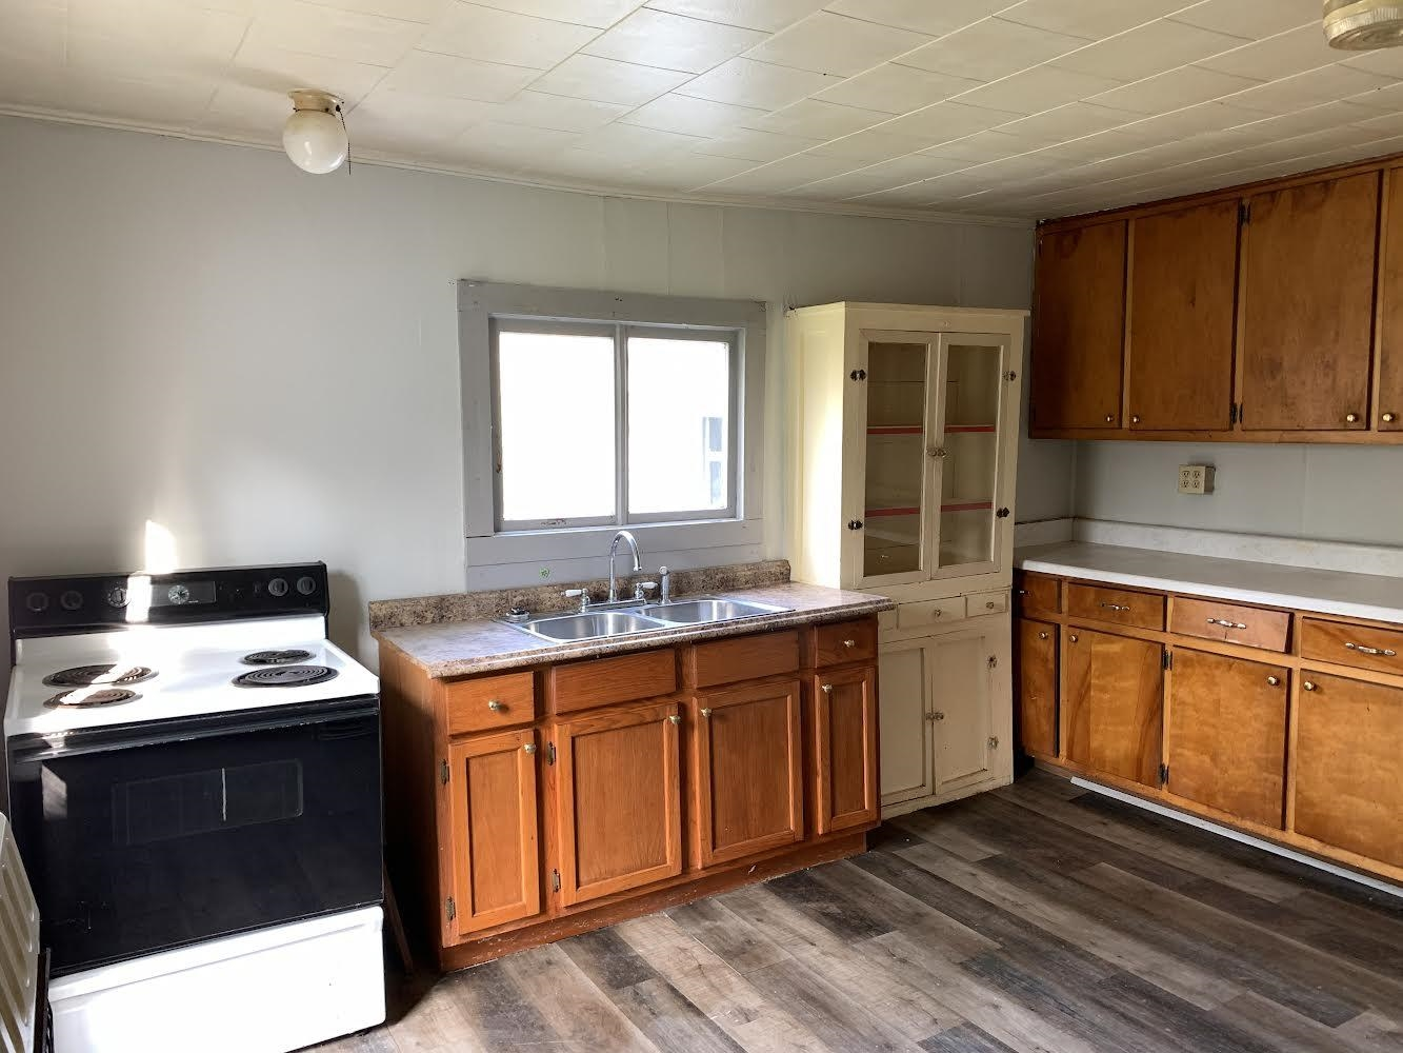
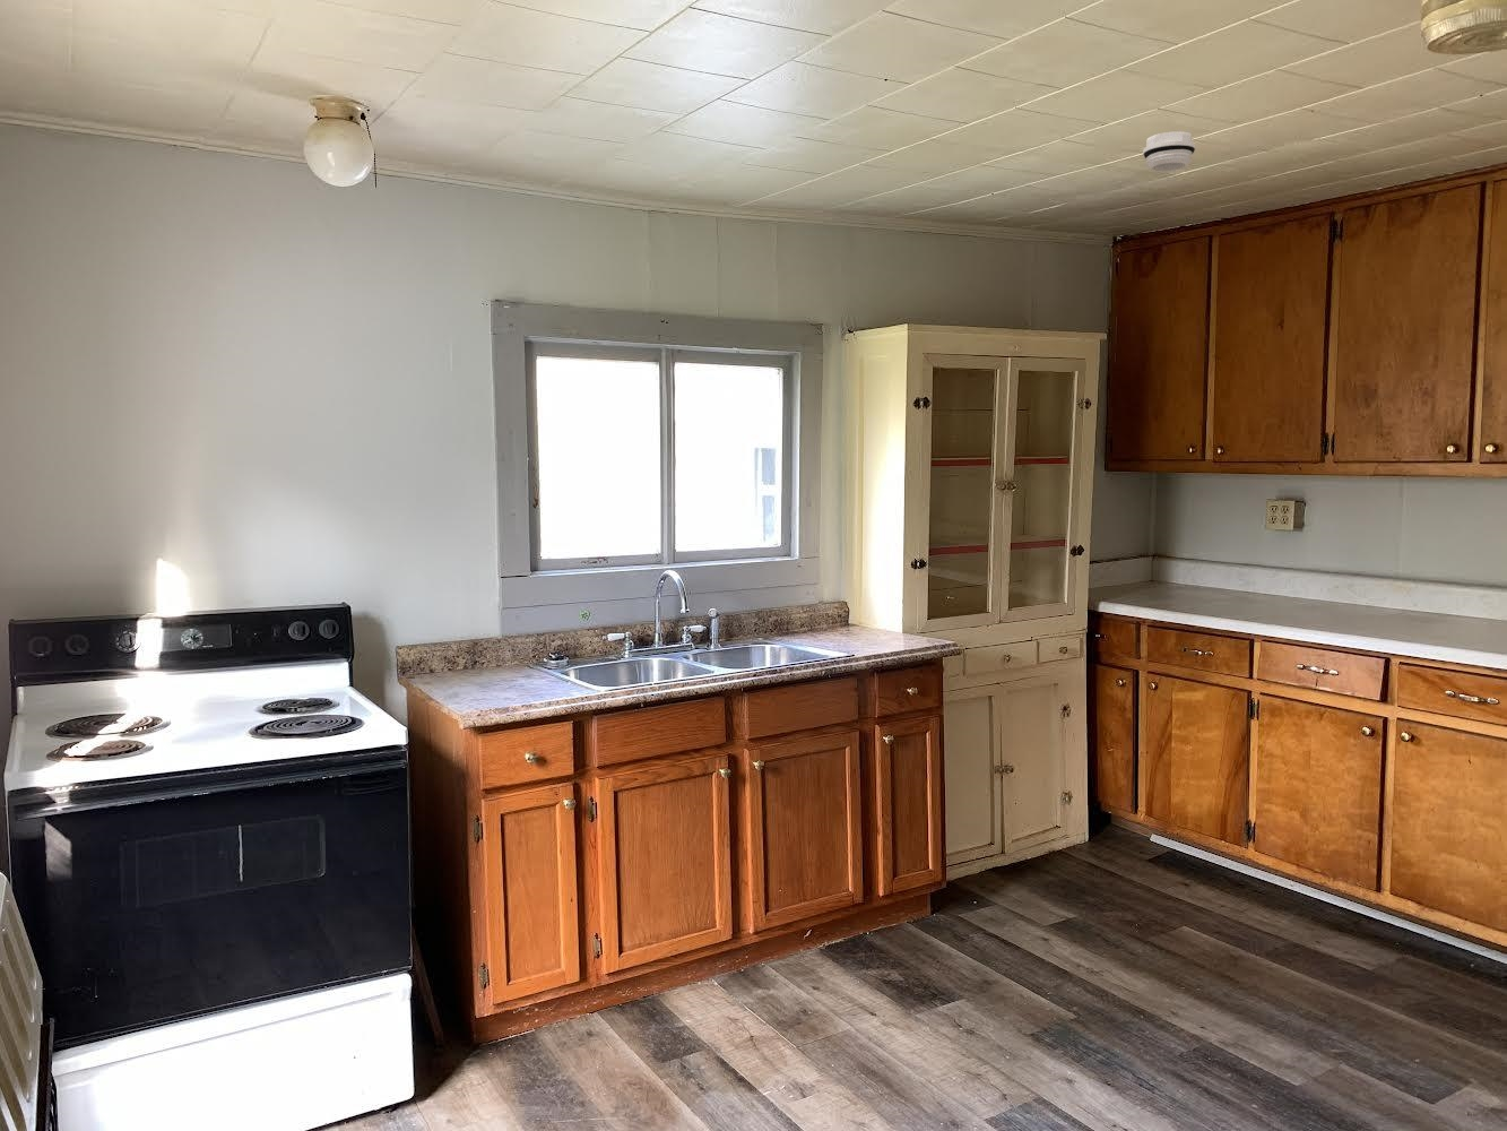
+ smoke detector [1142,129,1196,173]
